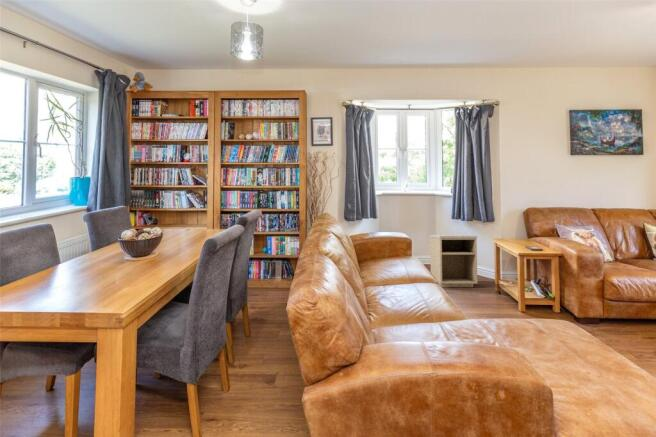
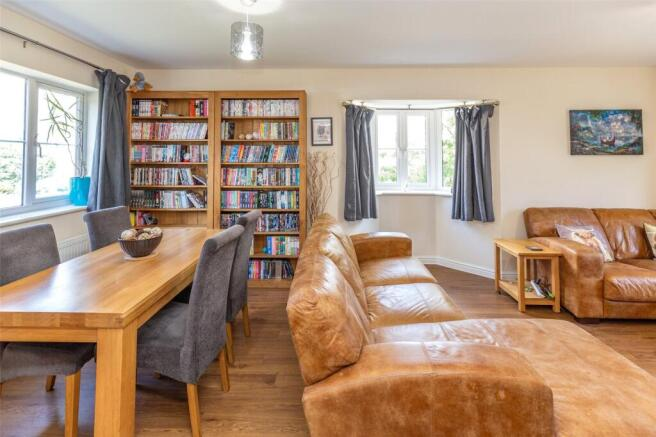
- nightstand [429,234,478,288]
